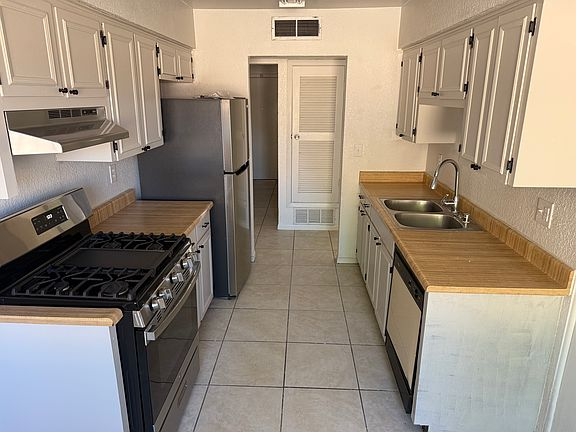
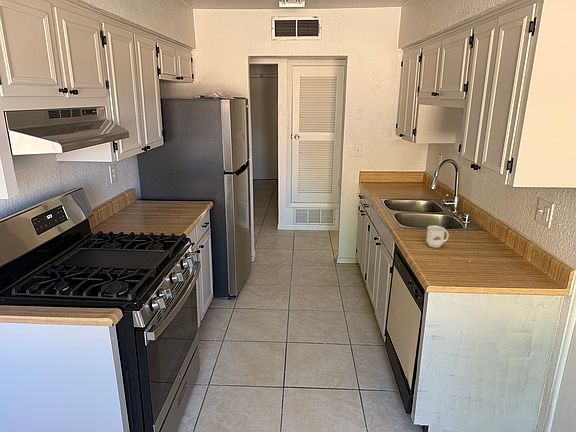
+ mug [425,225,450,249]
